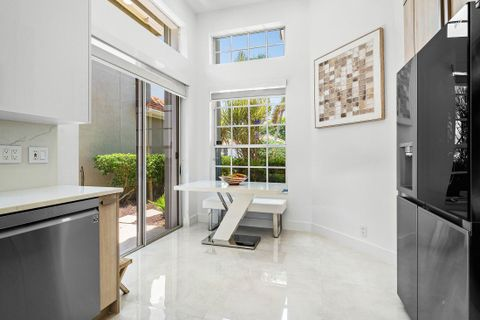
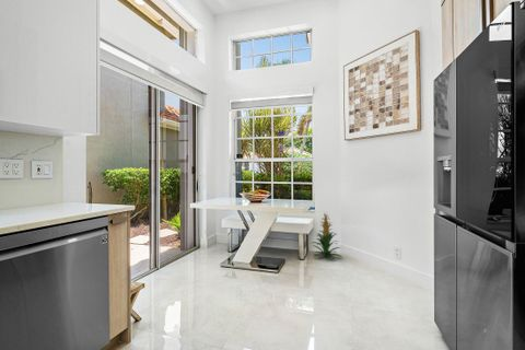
+ indoor plant [310,211,342,260]
